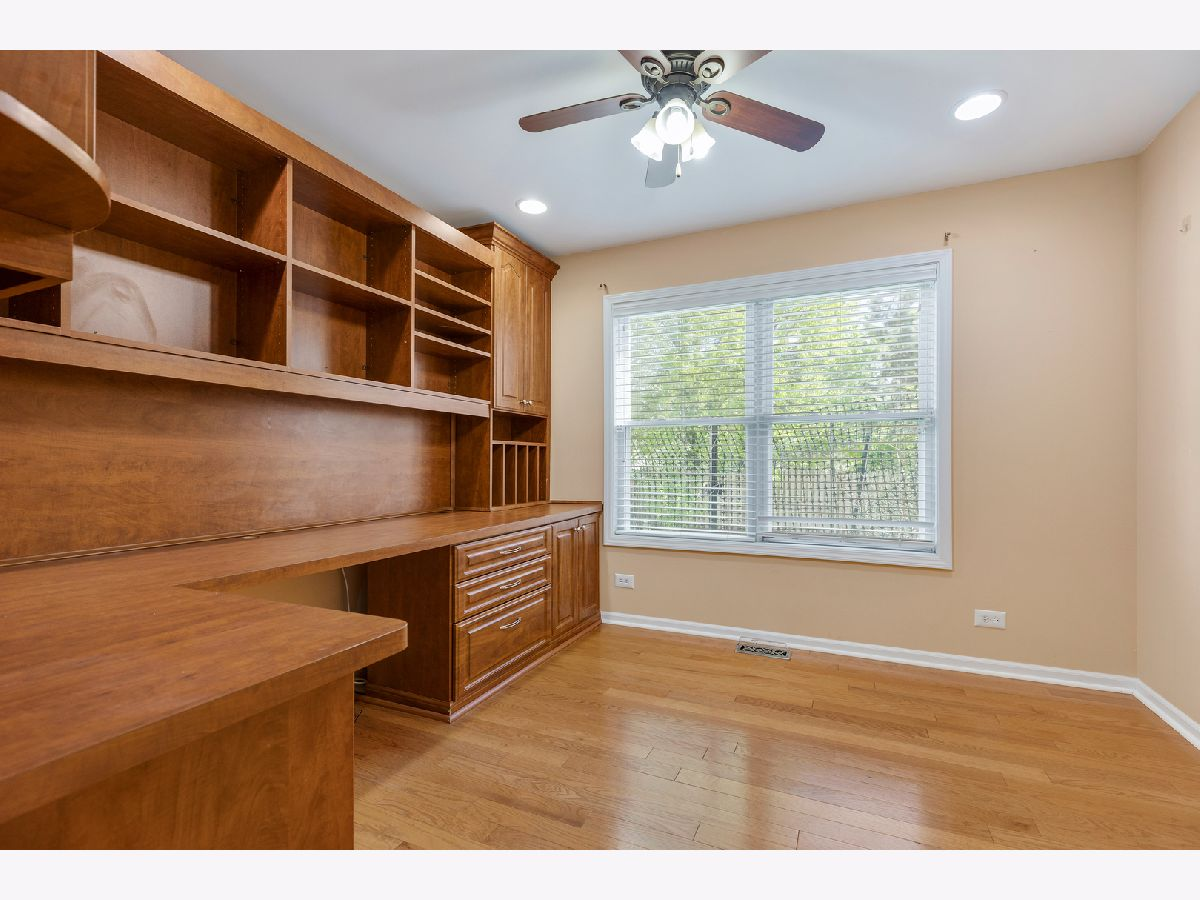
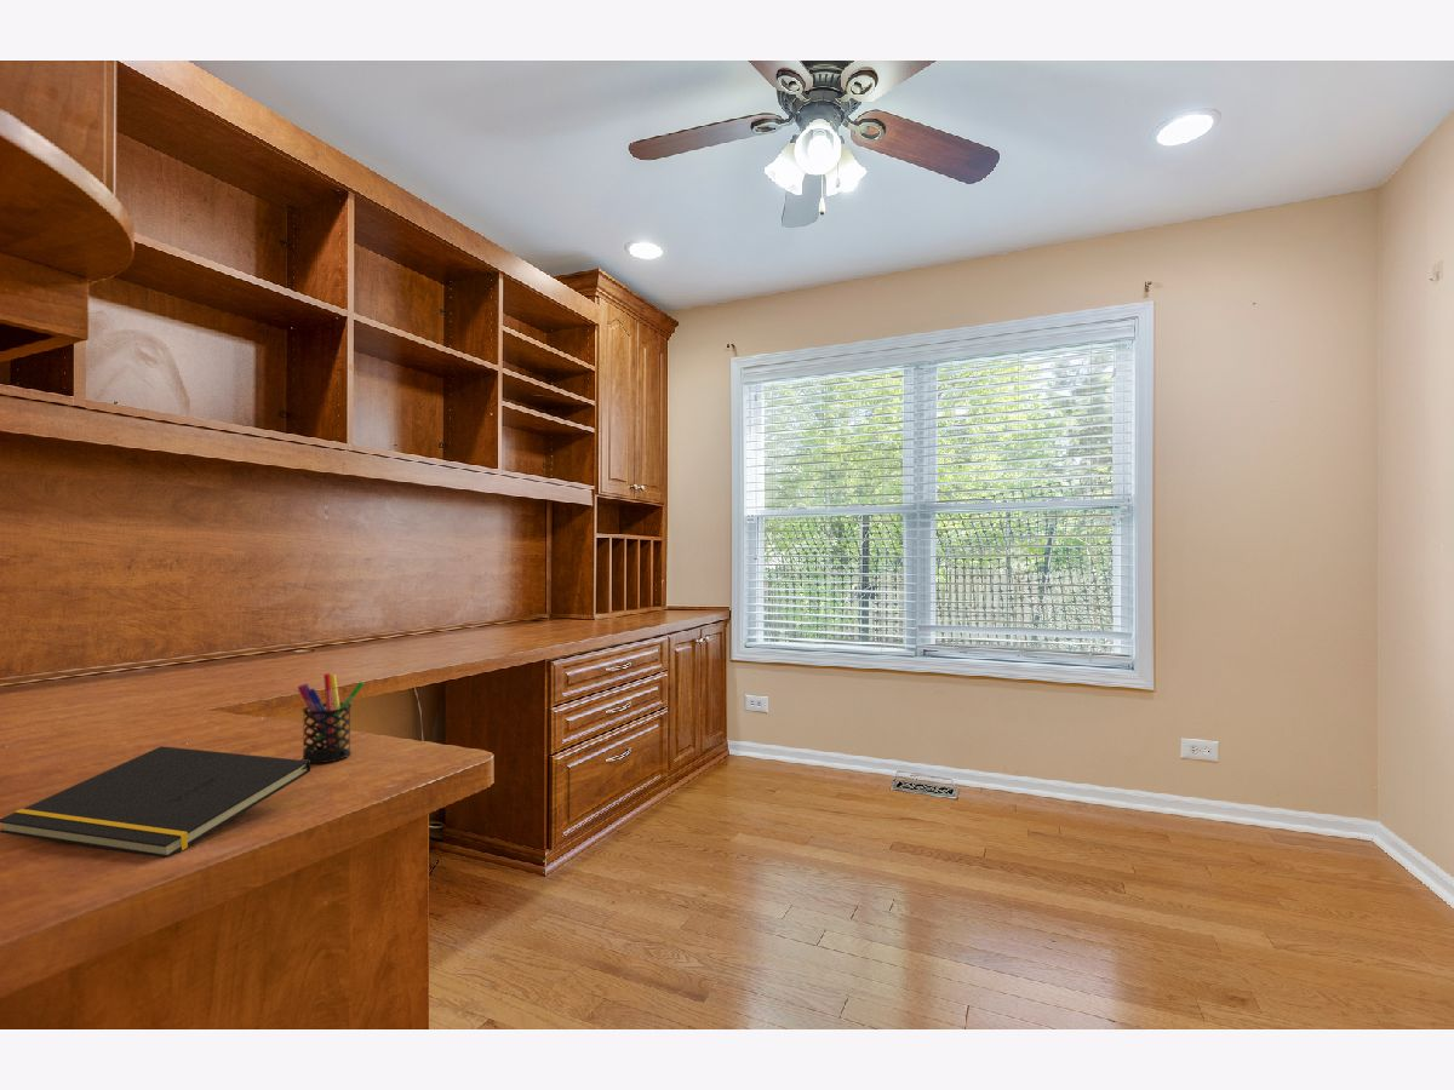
+ notepad [0,745,311,859]
+ pen holder [297,672,366,764]
